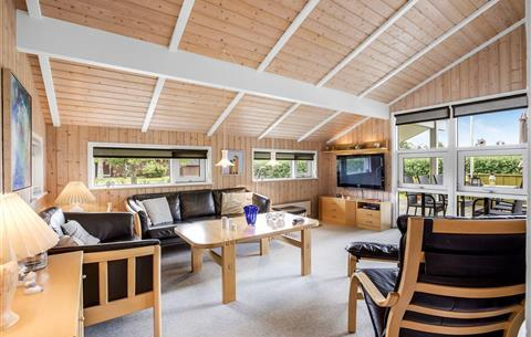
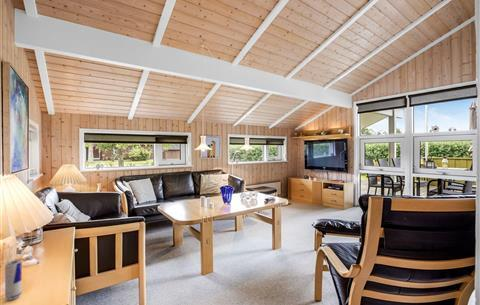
+ beverage can [4,259,23,301]
